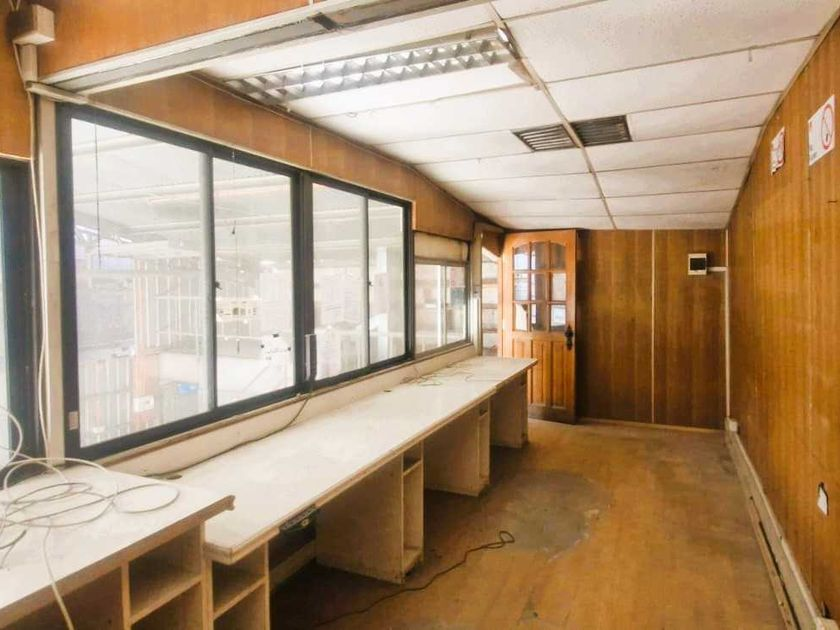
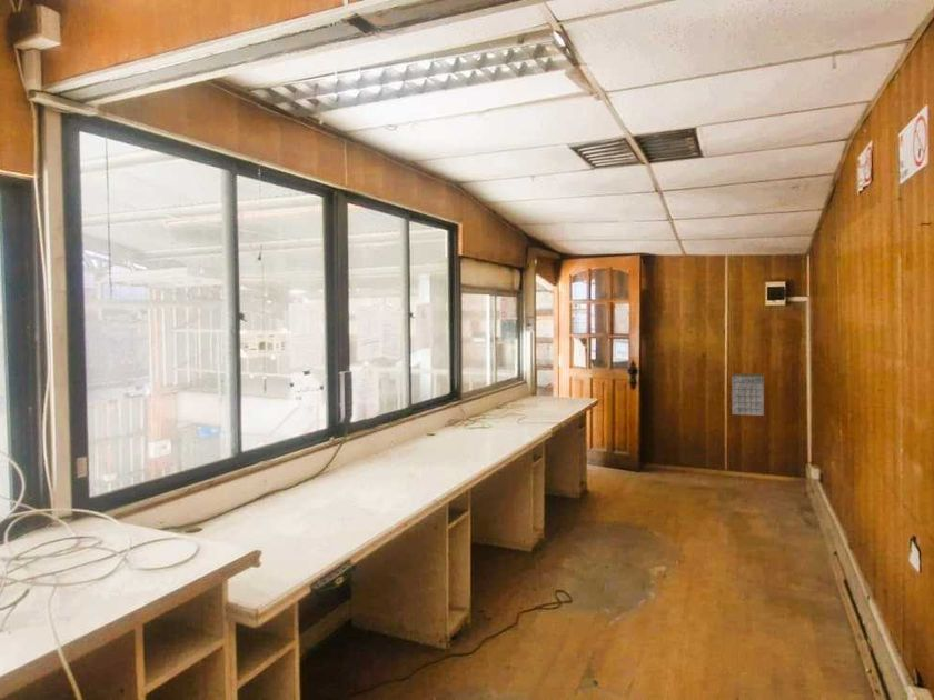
+ calendar [731,363,765,417]
